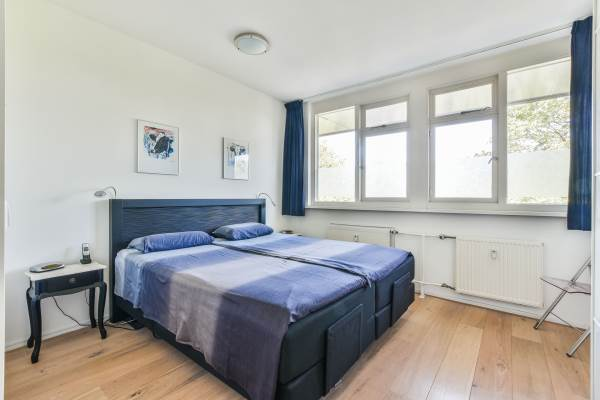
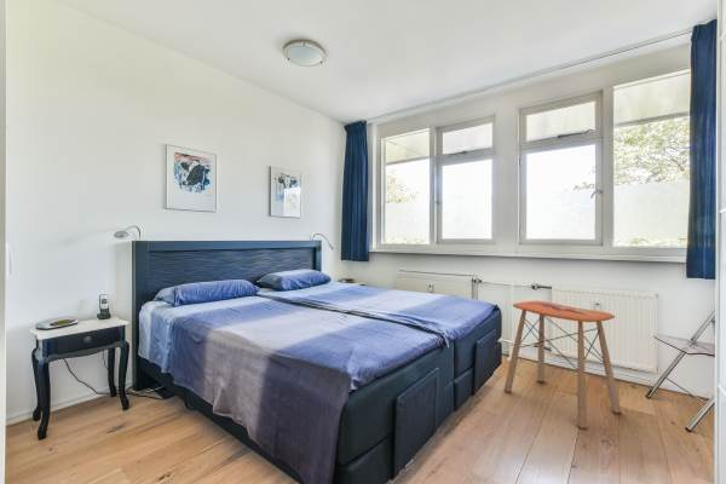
+ side table [503,300,622,430]
